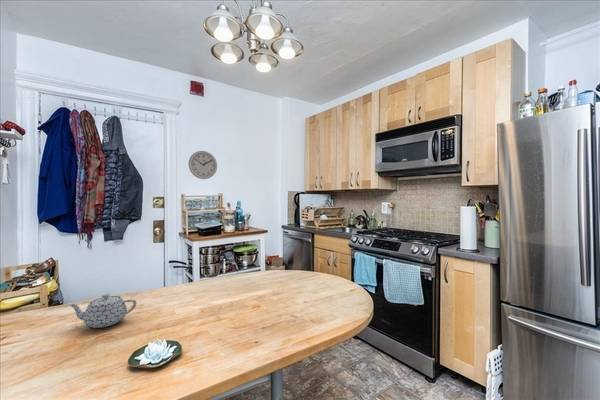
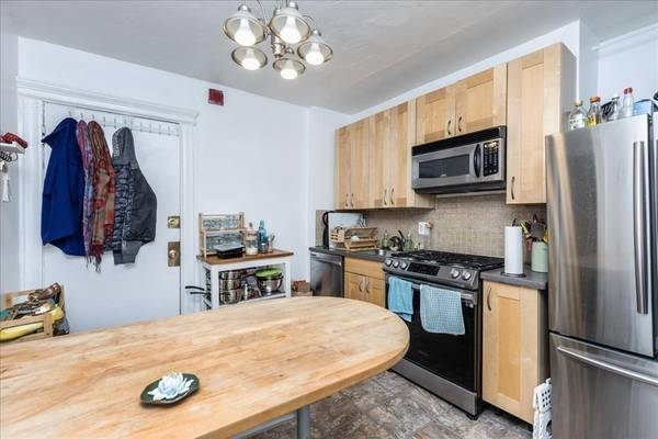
- wall clock [188,150,218,180]
- teapot [68,293,138,329]
